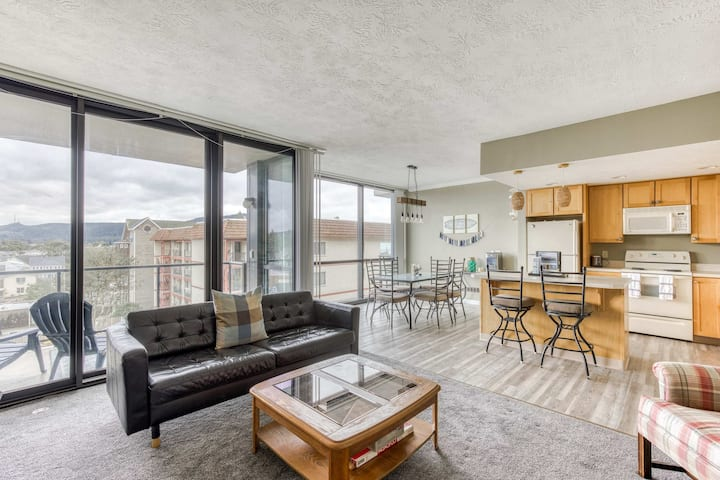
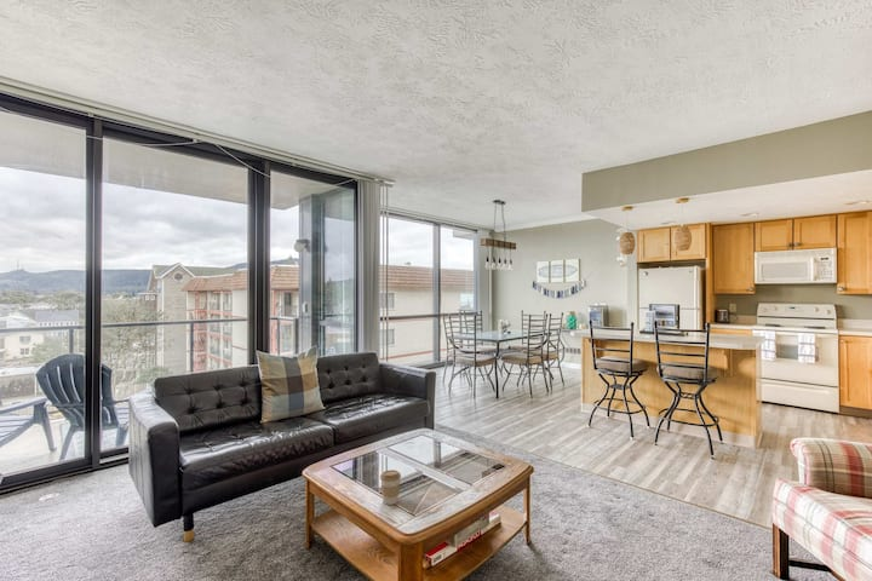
+ coffee cup [379,468,402,506]
